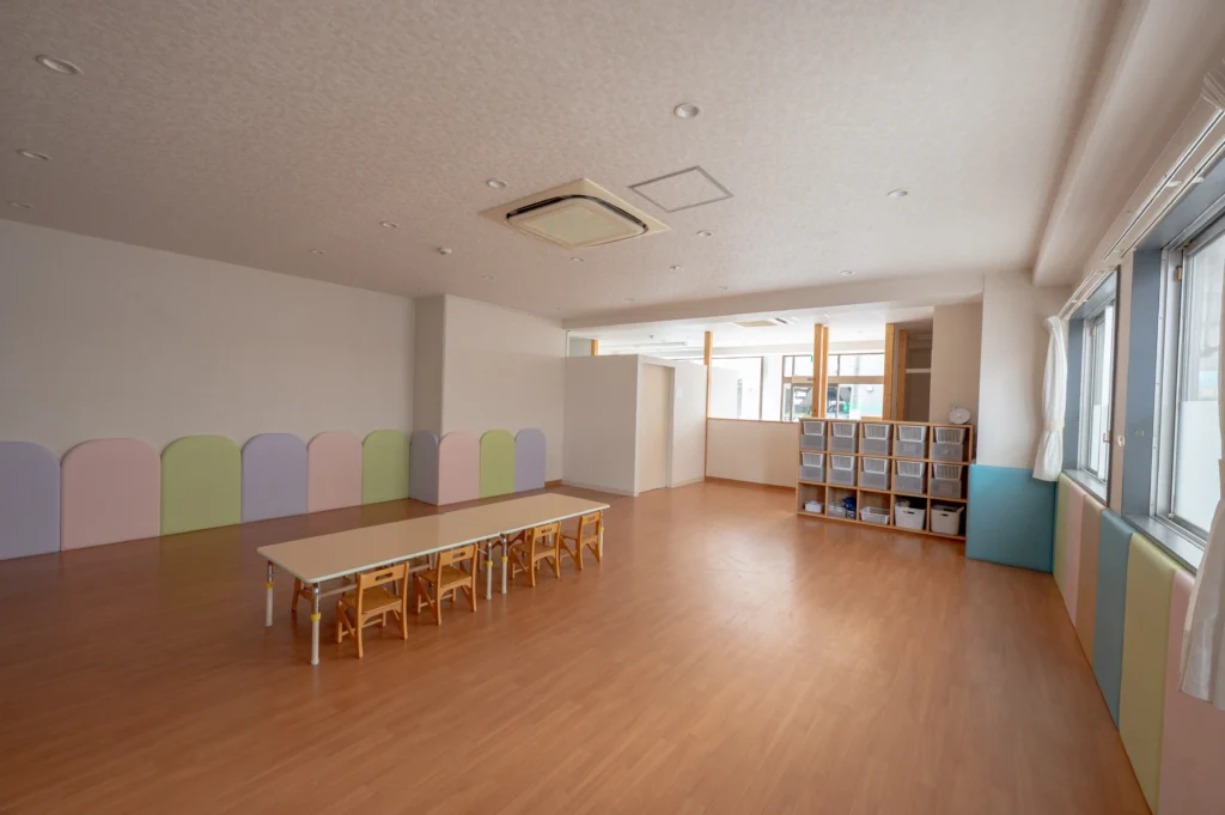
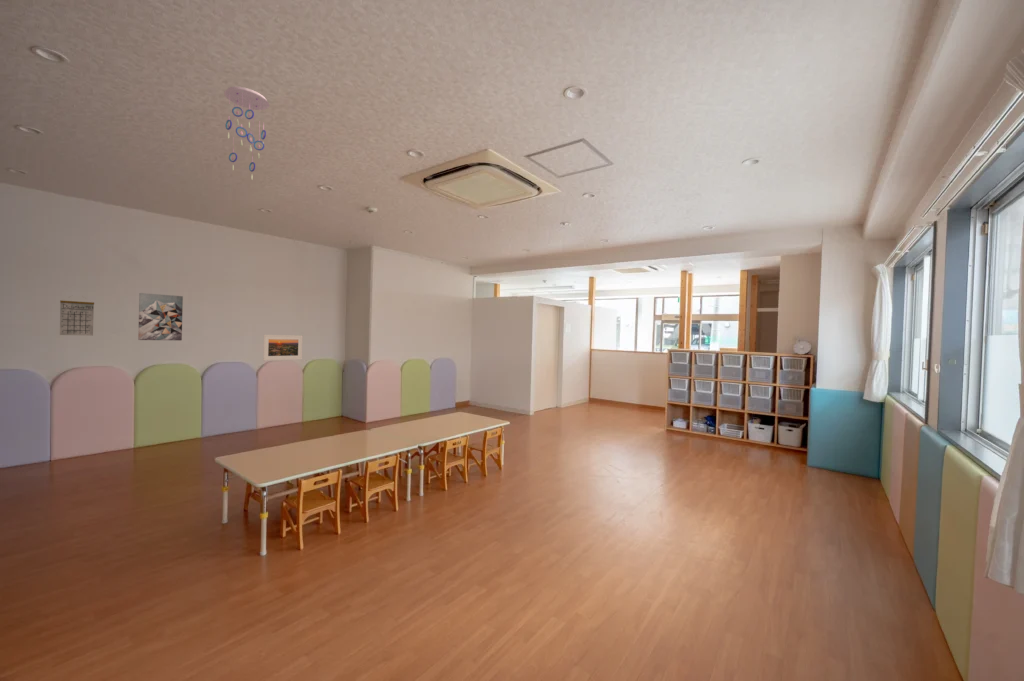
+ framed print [262,334,304,361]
+ wall art [137,292,184,341]
+ calendar [59,295,95,337]
+ ceiling mobile [223,85,270,181]
